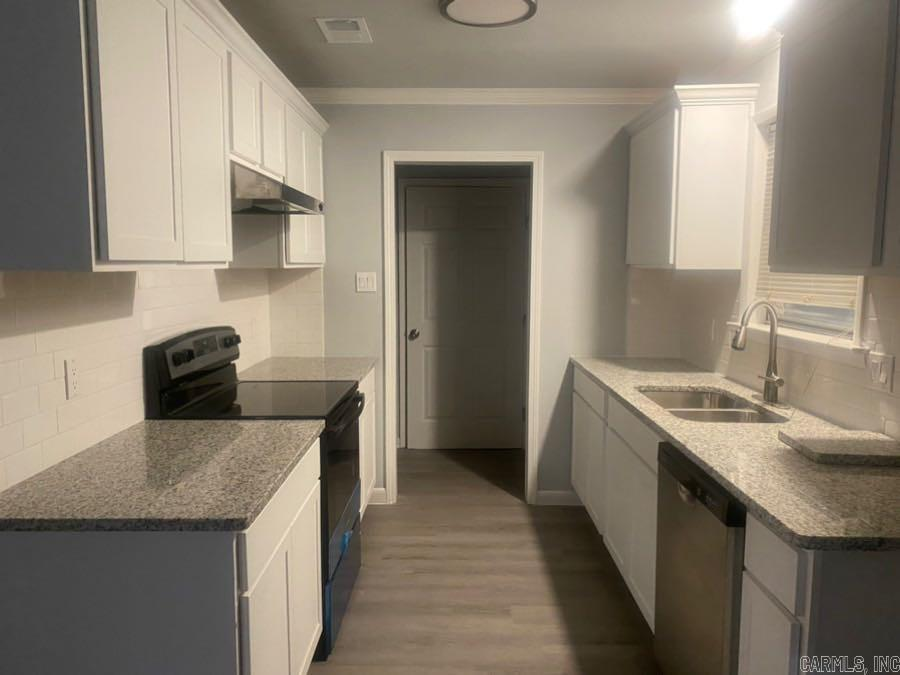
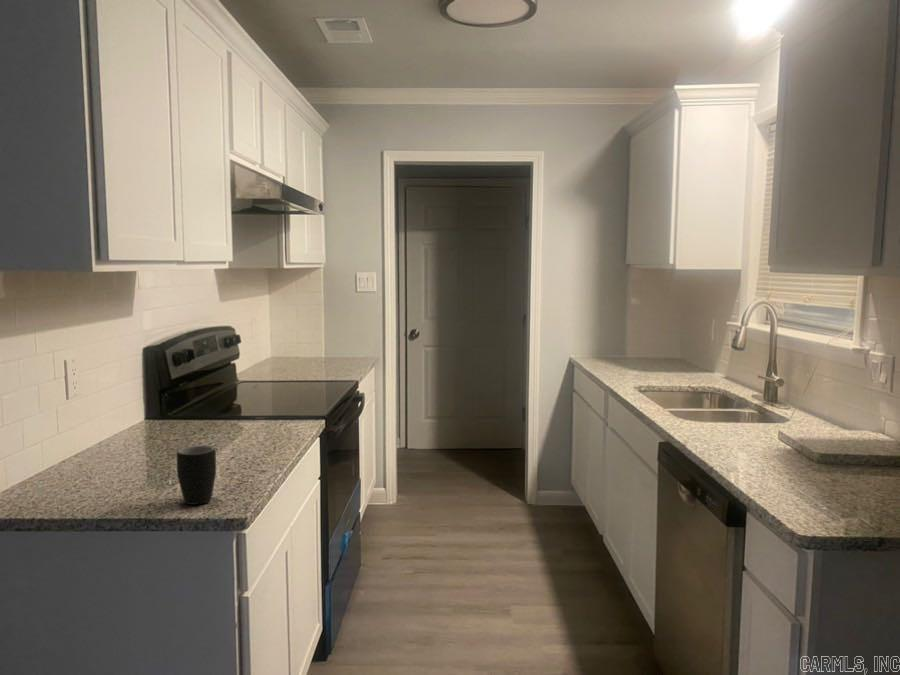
+ mug [176,444,217,506]
